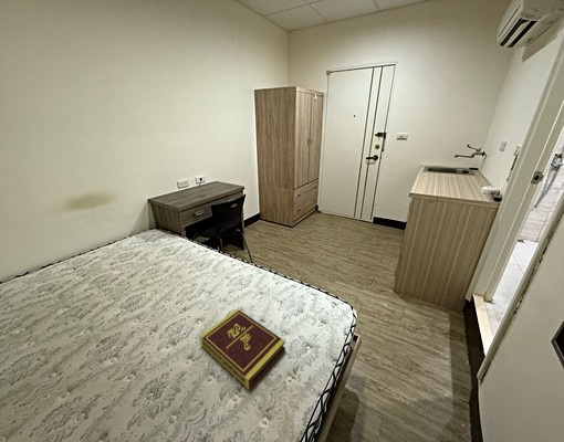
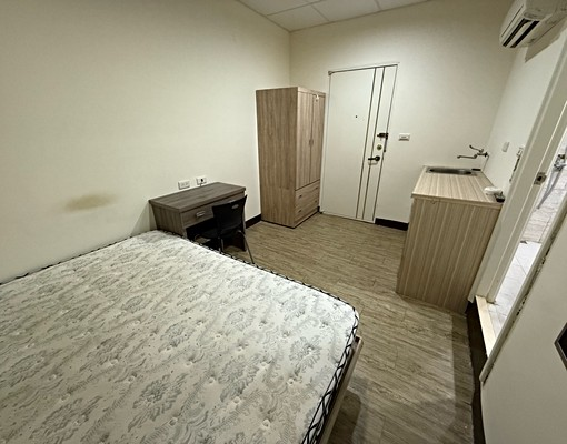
- book [199,308,286,390]
